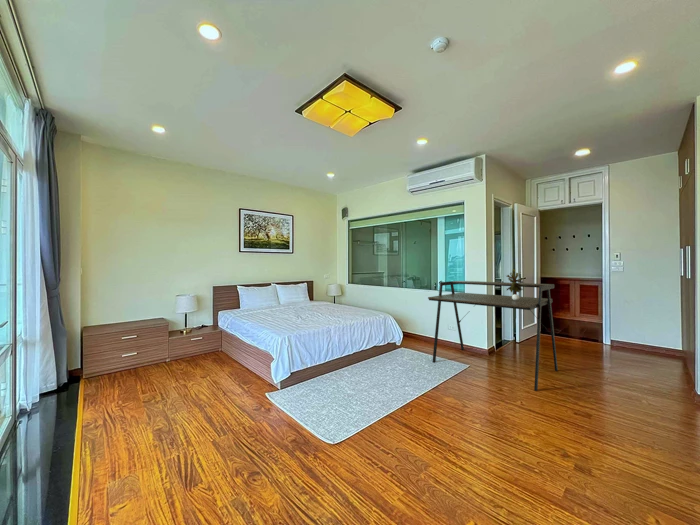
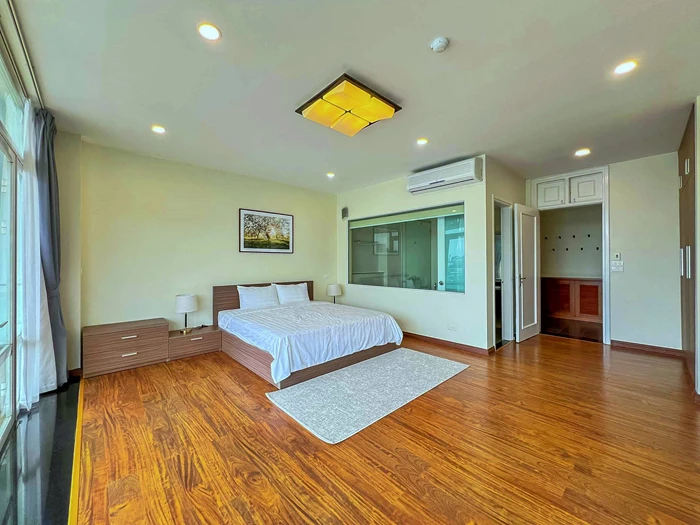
- desk [427,280,559,392]
- potted plant [505,268,527,301]
